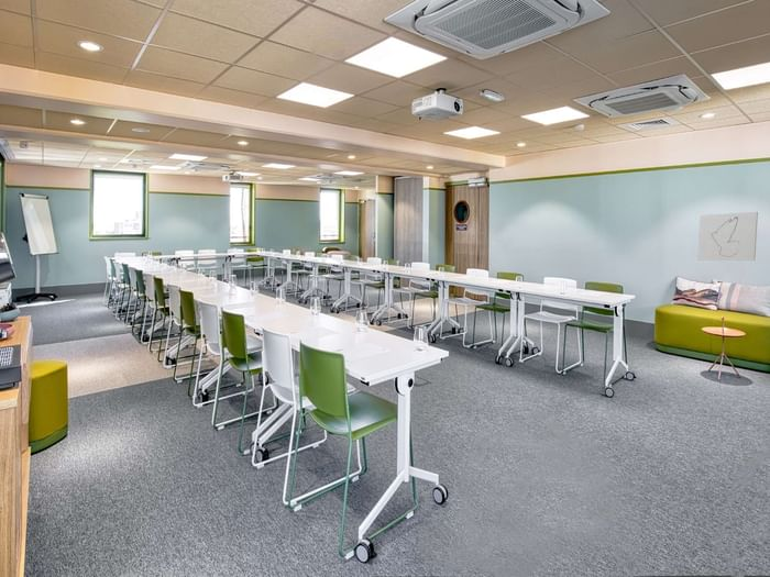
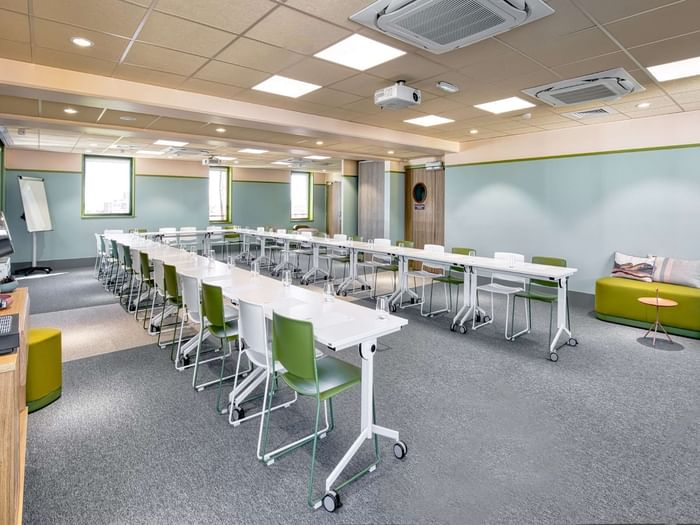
- wall art [696,211,759,262]
